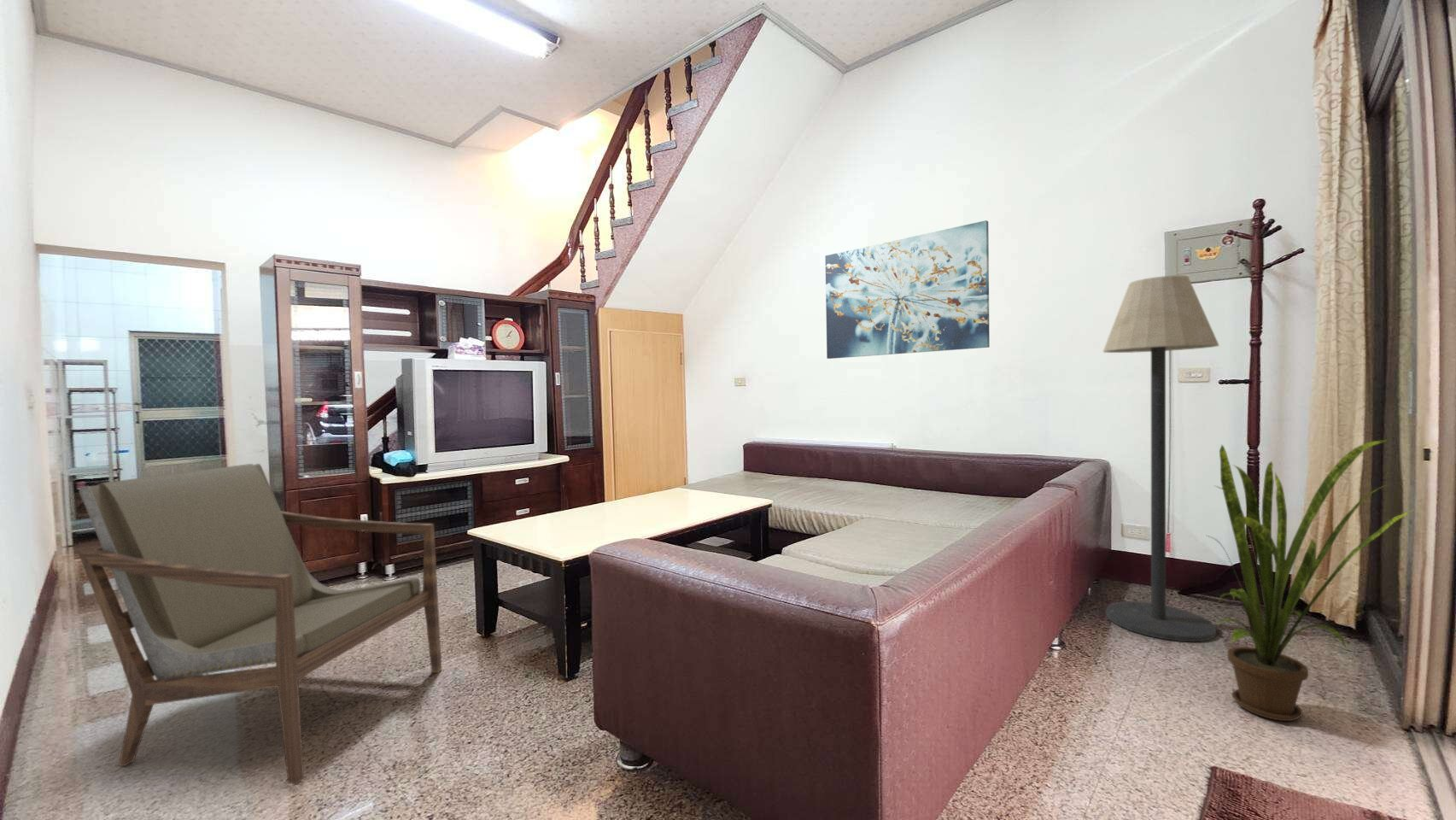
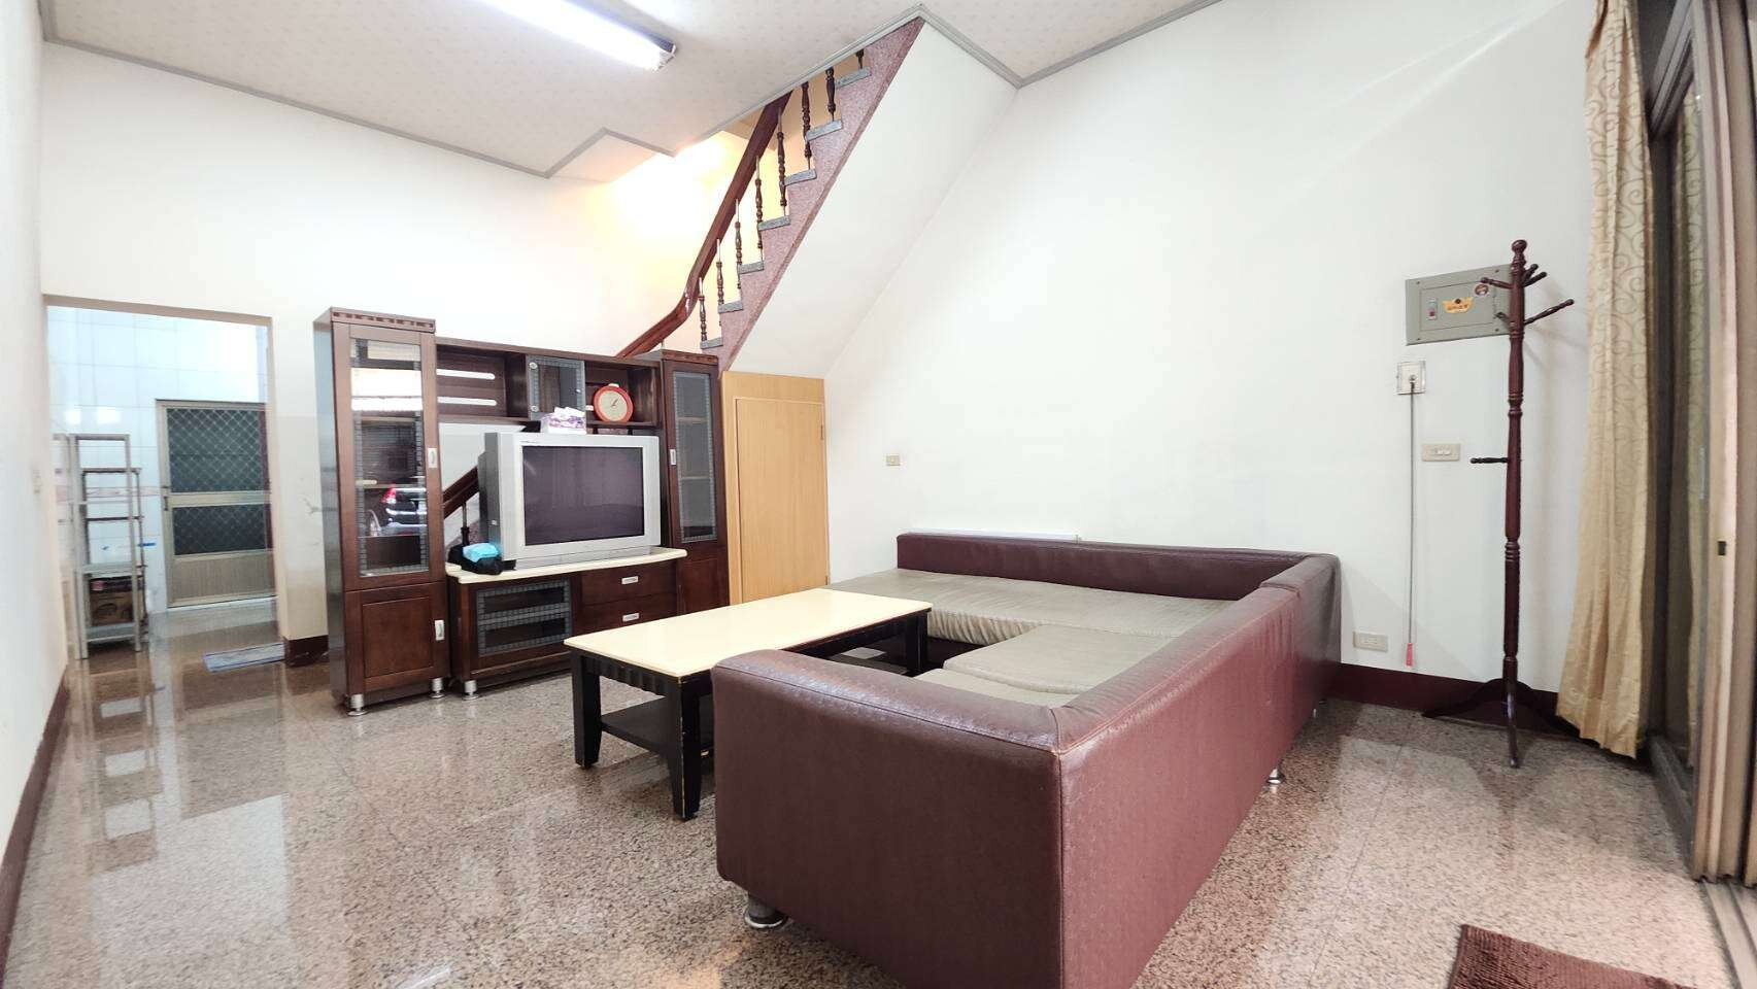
- house plant [1207,438,1417,722]
- wall art [824,220,991,360]
- armchair [76,463,442,784]
- floor lamp [1102,274,1219,642]
